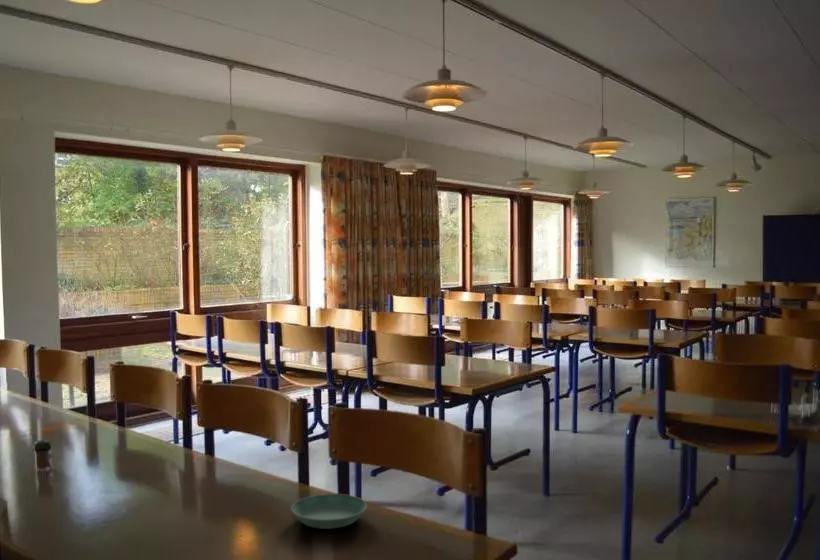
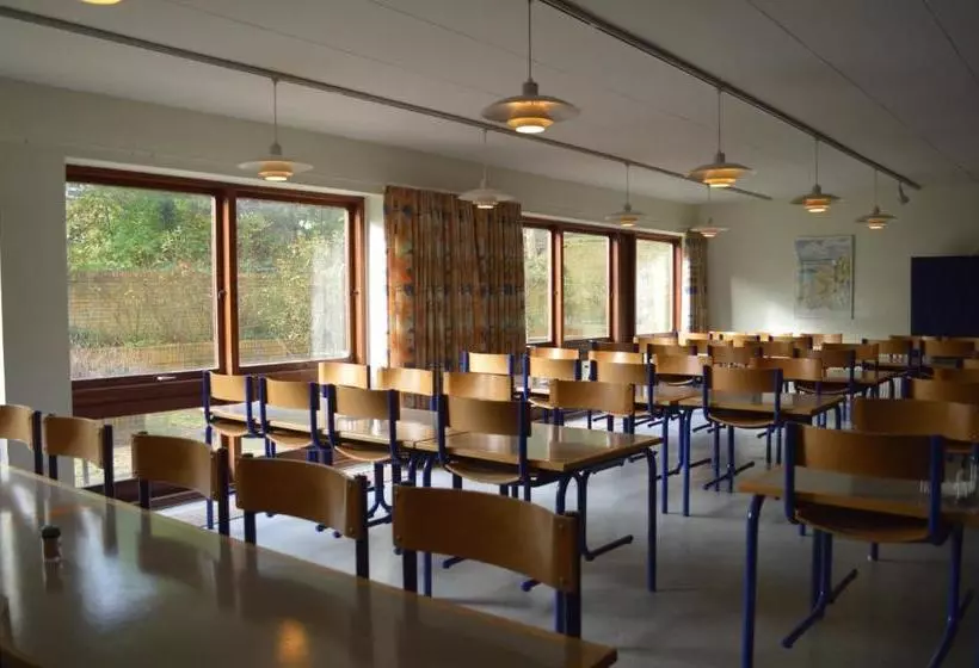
- saucer [290,493,368,530]
